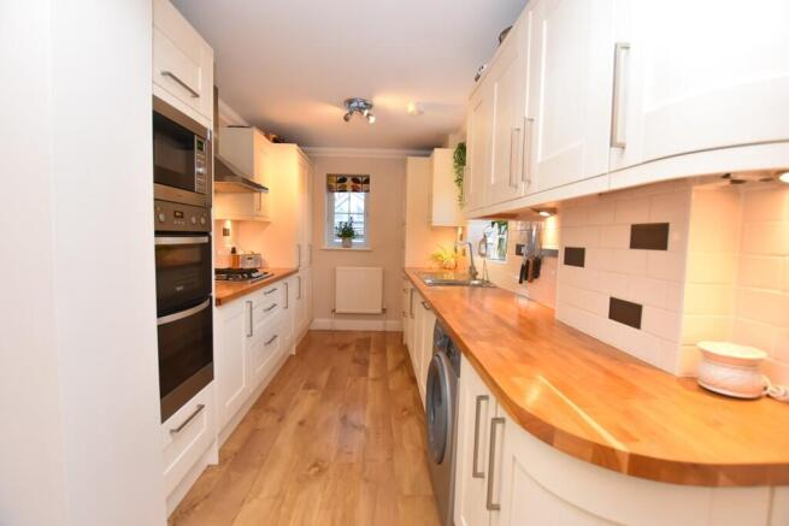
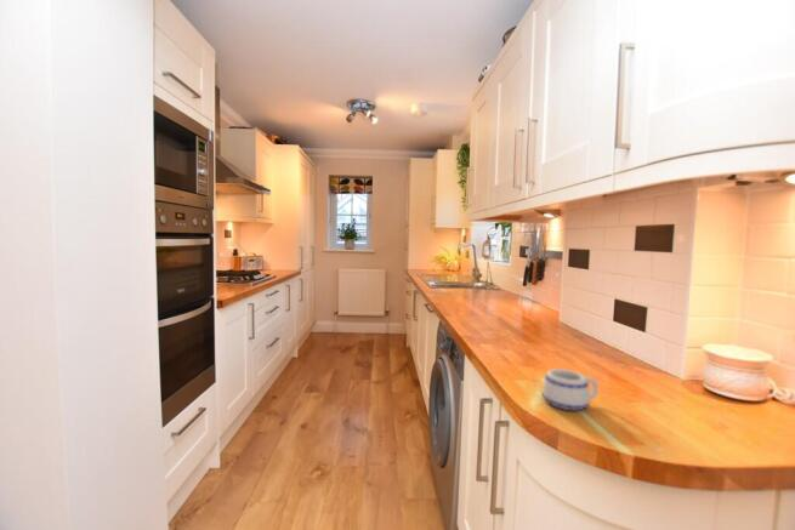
+ mug [541,367,600,411]
